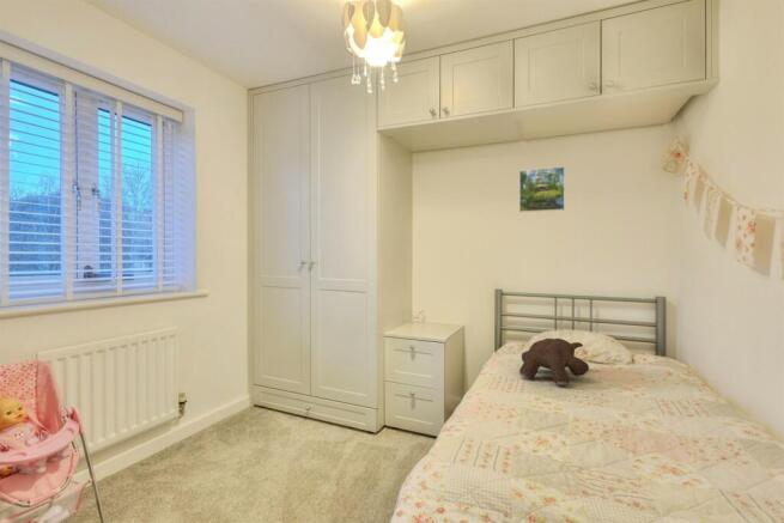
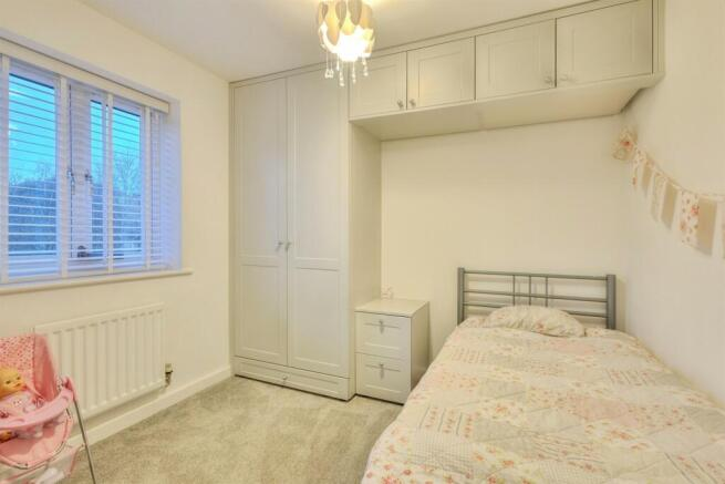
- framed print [518,165,566,213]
- teddy bear [518,337,590,387]
